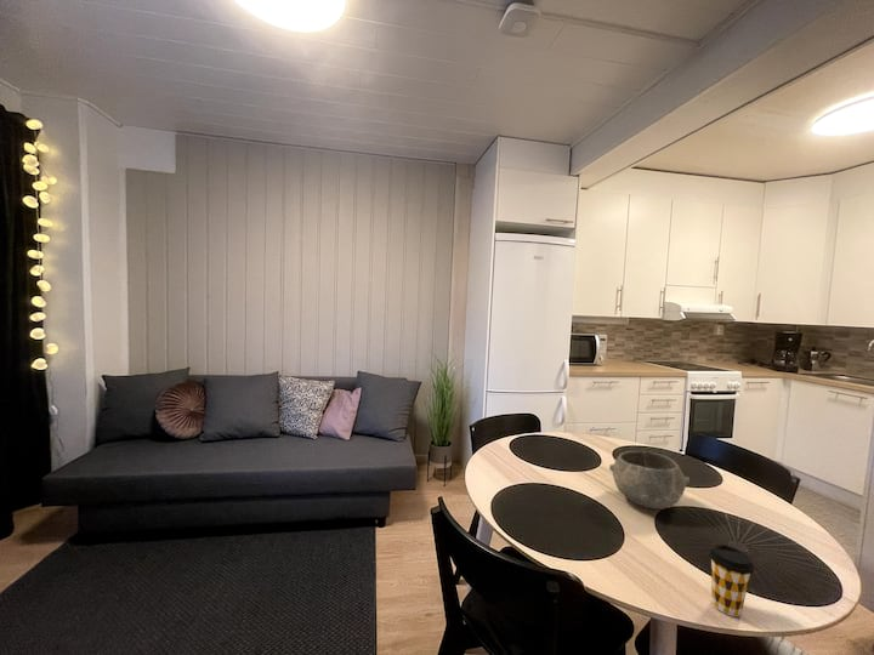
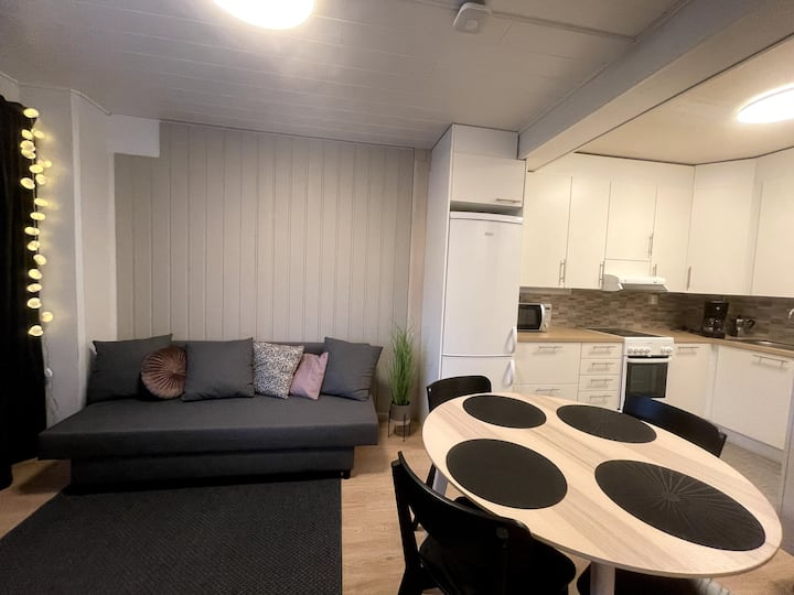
- coffee cup [708,543,755,617]
- bowl [608,450,691,511]
